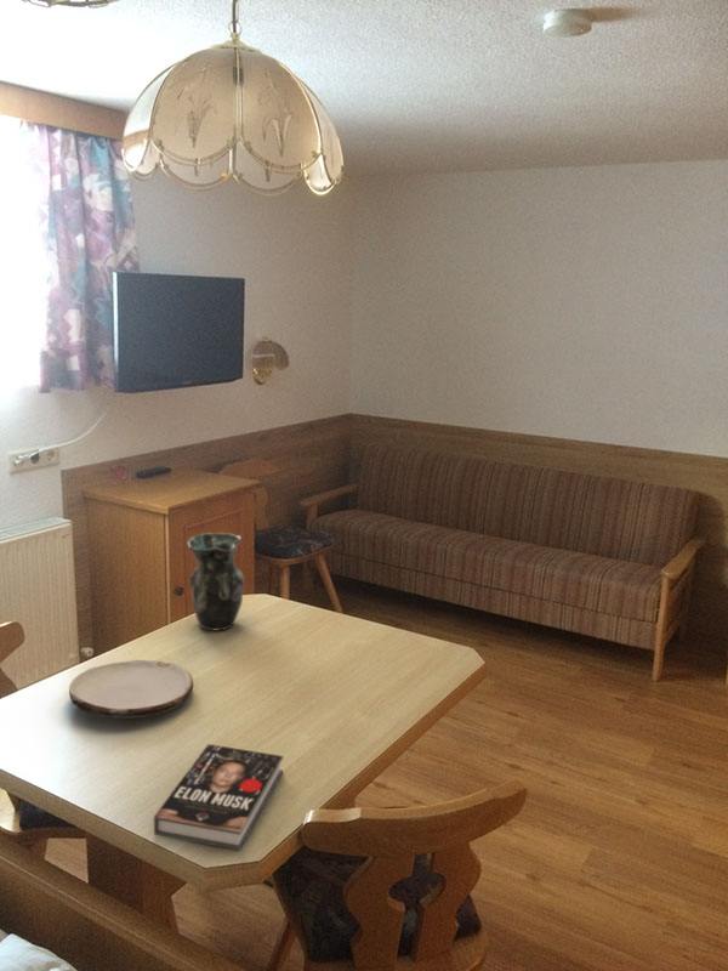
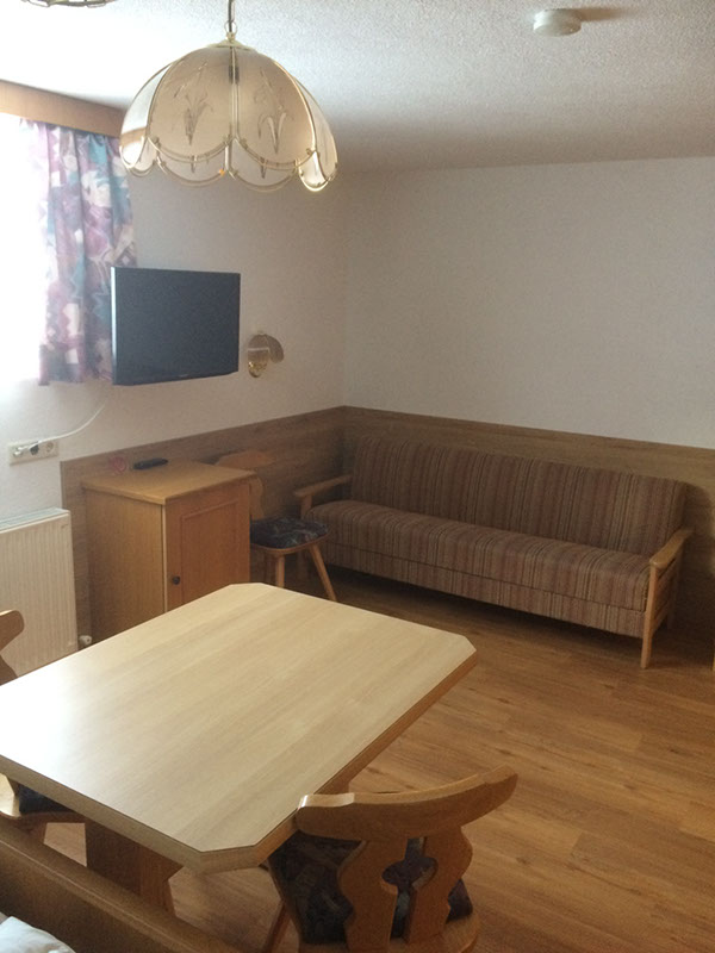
- vase [186,532,245,631]
- book [153,743,284,852]
- plate [68,659,194,720]
